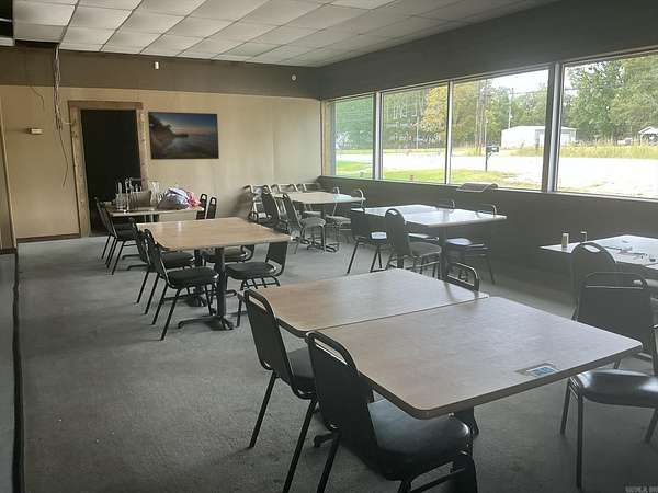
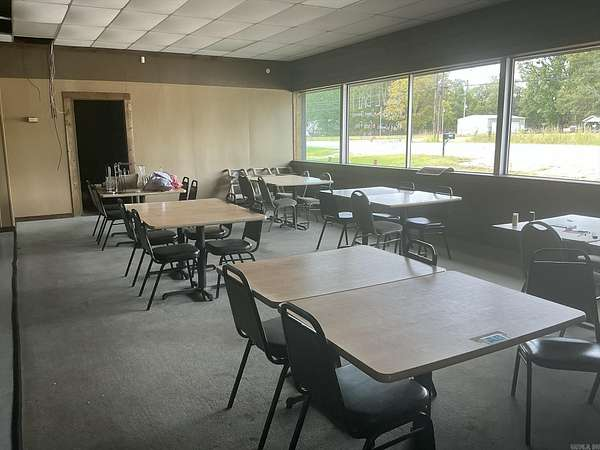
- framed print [147,111,220,161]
